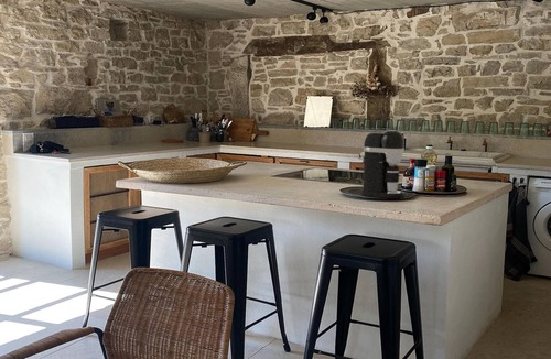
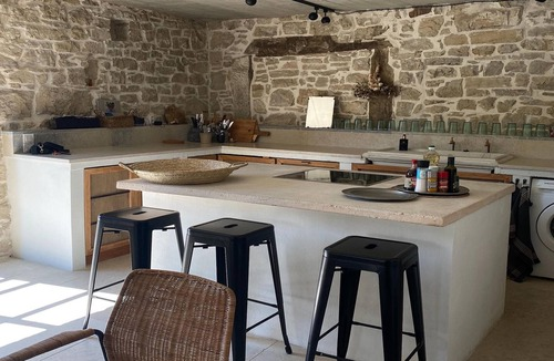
- coffee maker [360,129,406,199]
